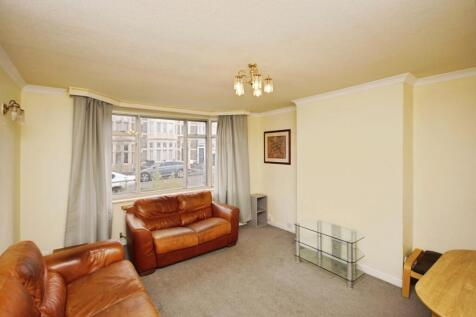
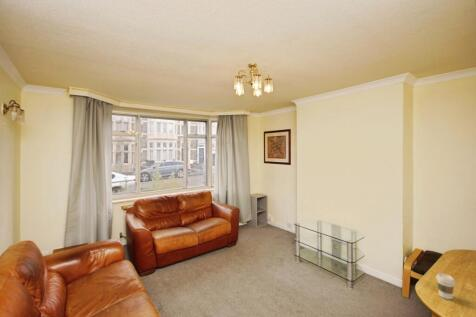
+ coffee cup [435,273,457,300]
